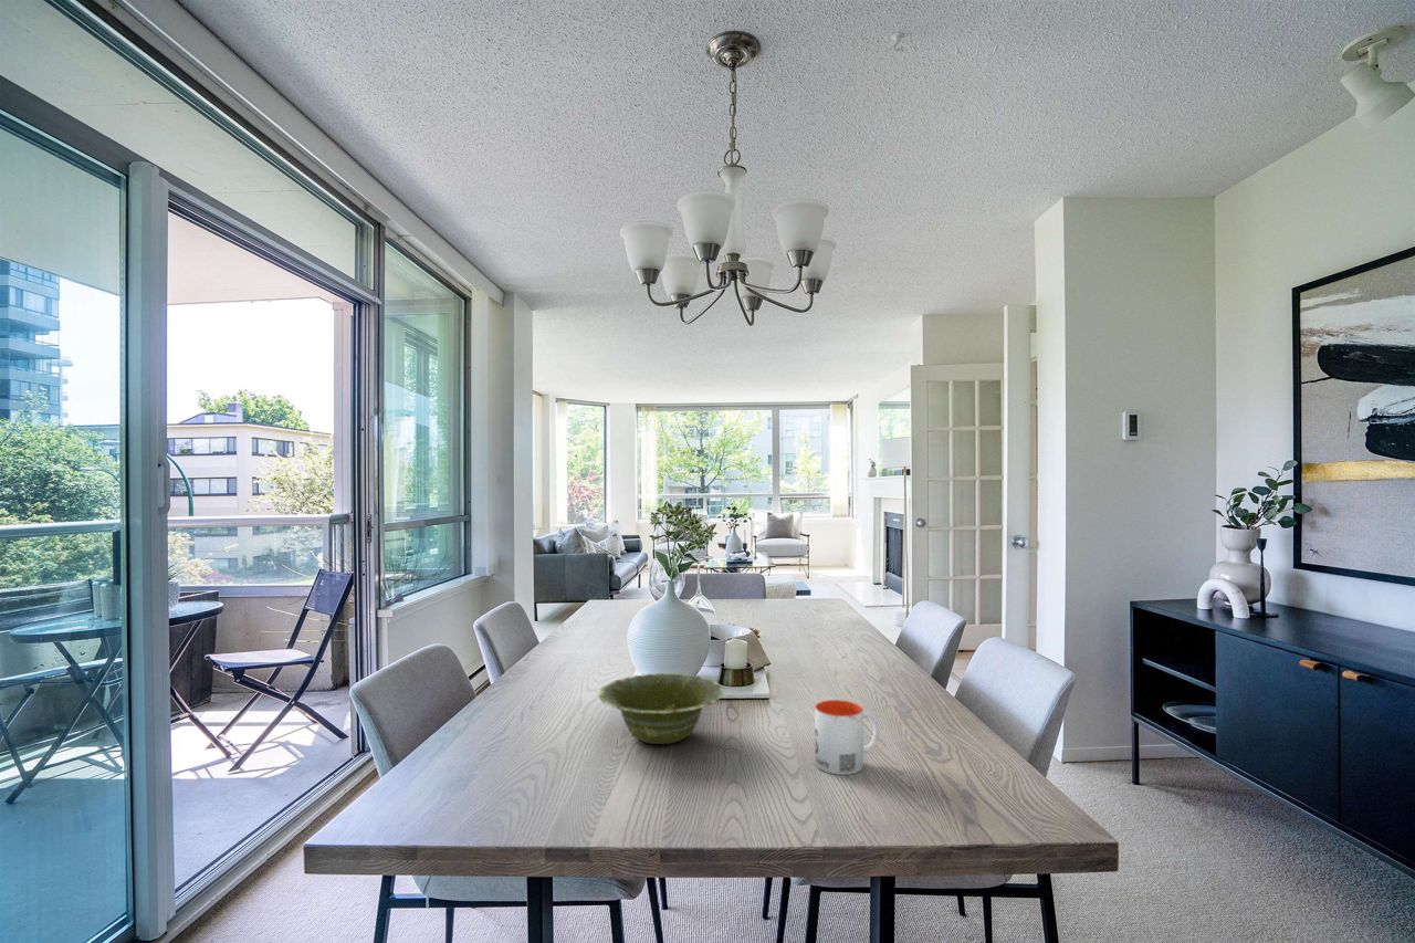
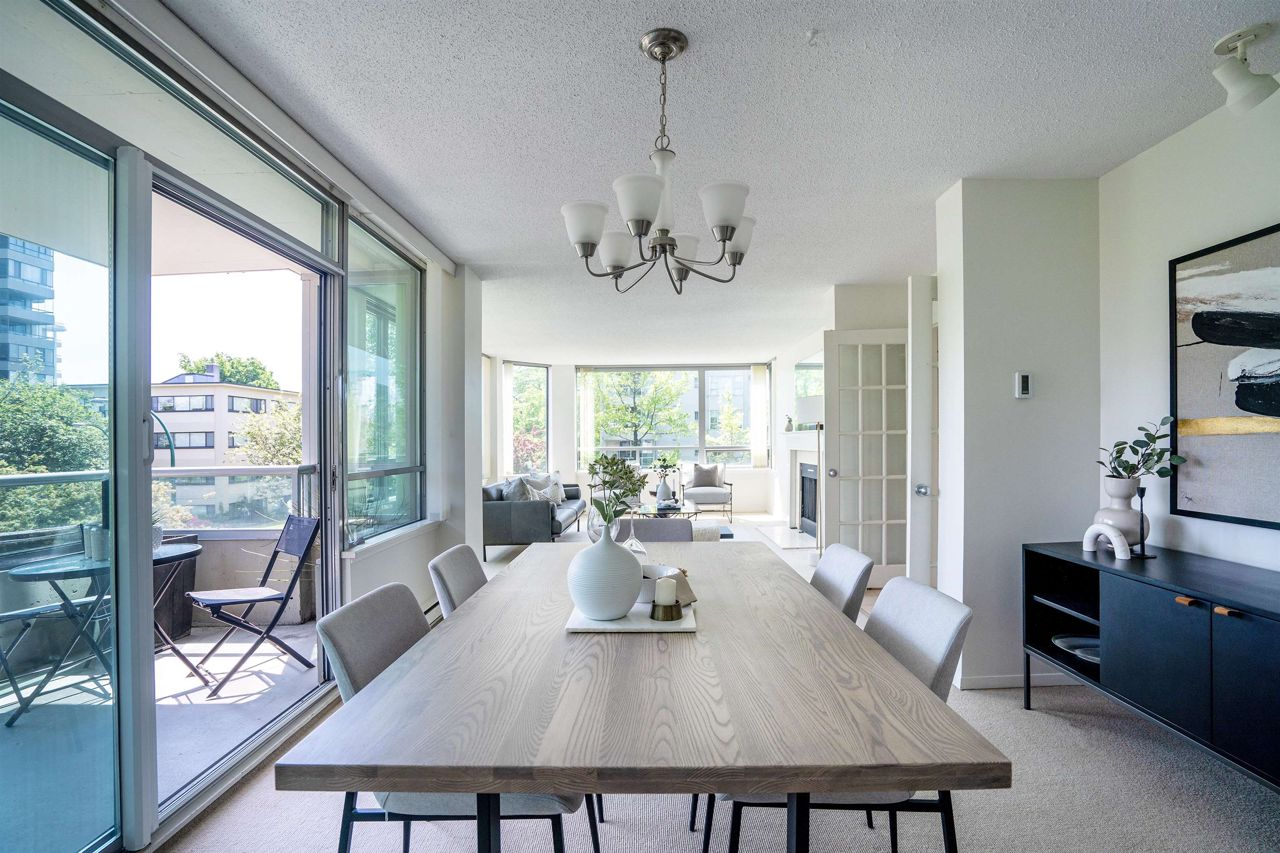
- dish [597,672,724,745]
- mug [814,699,881,776]
